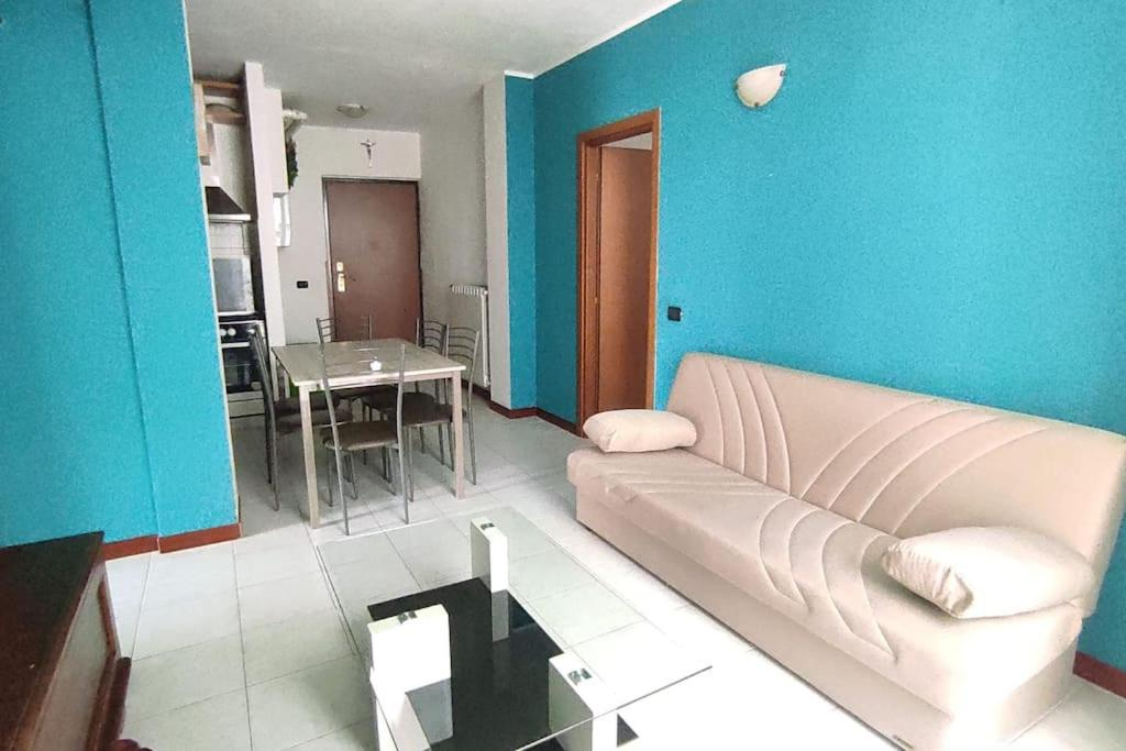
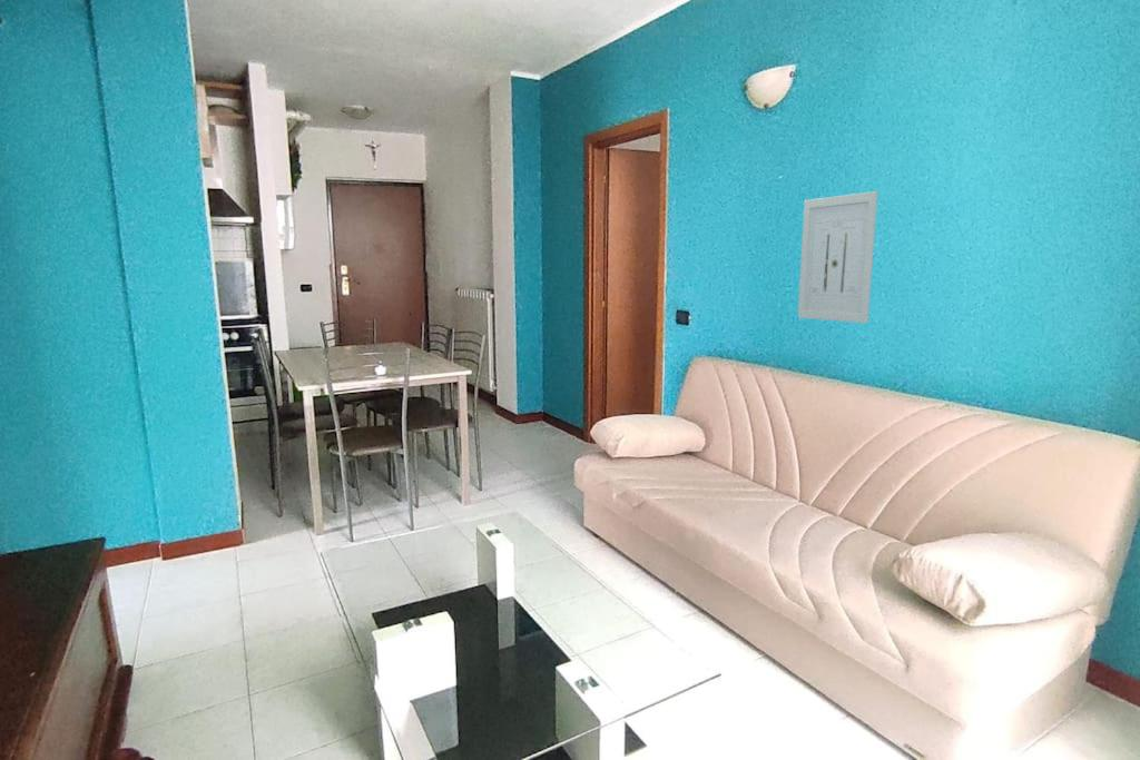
+ wall art [797,190,879,324]
